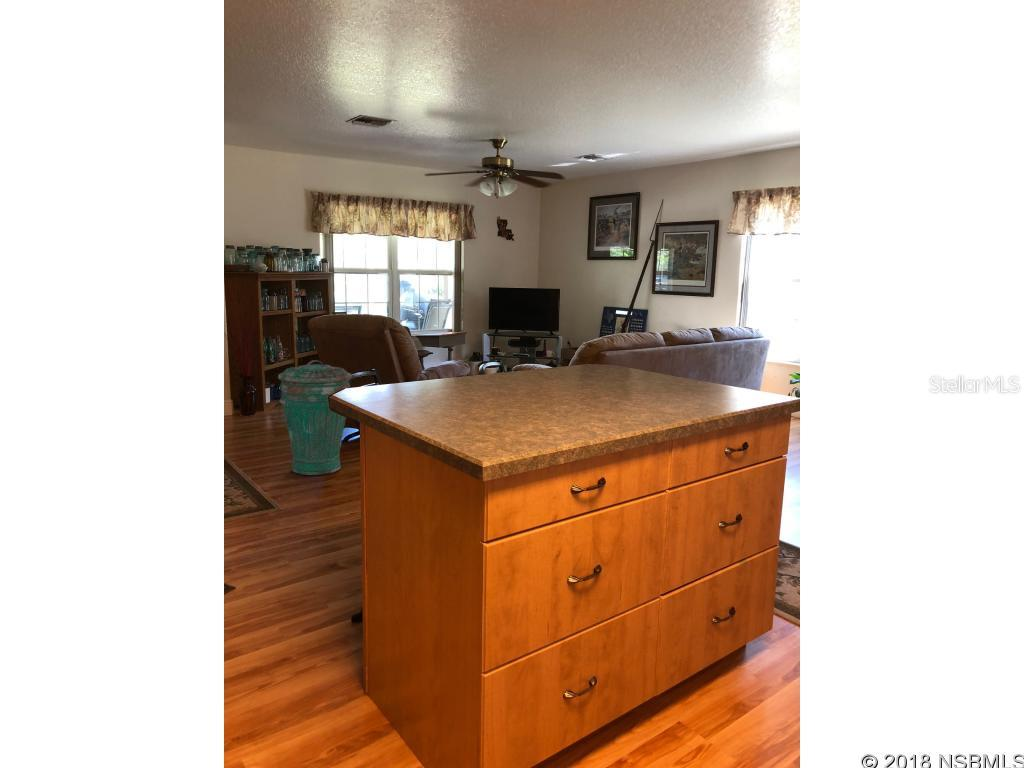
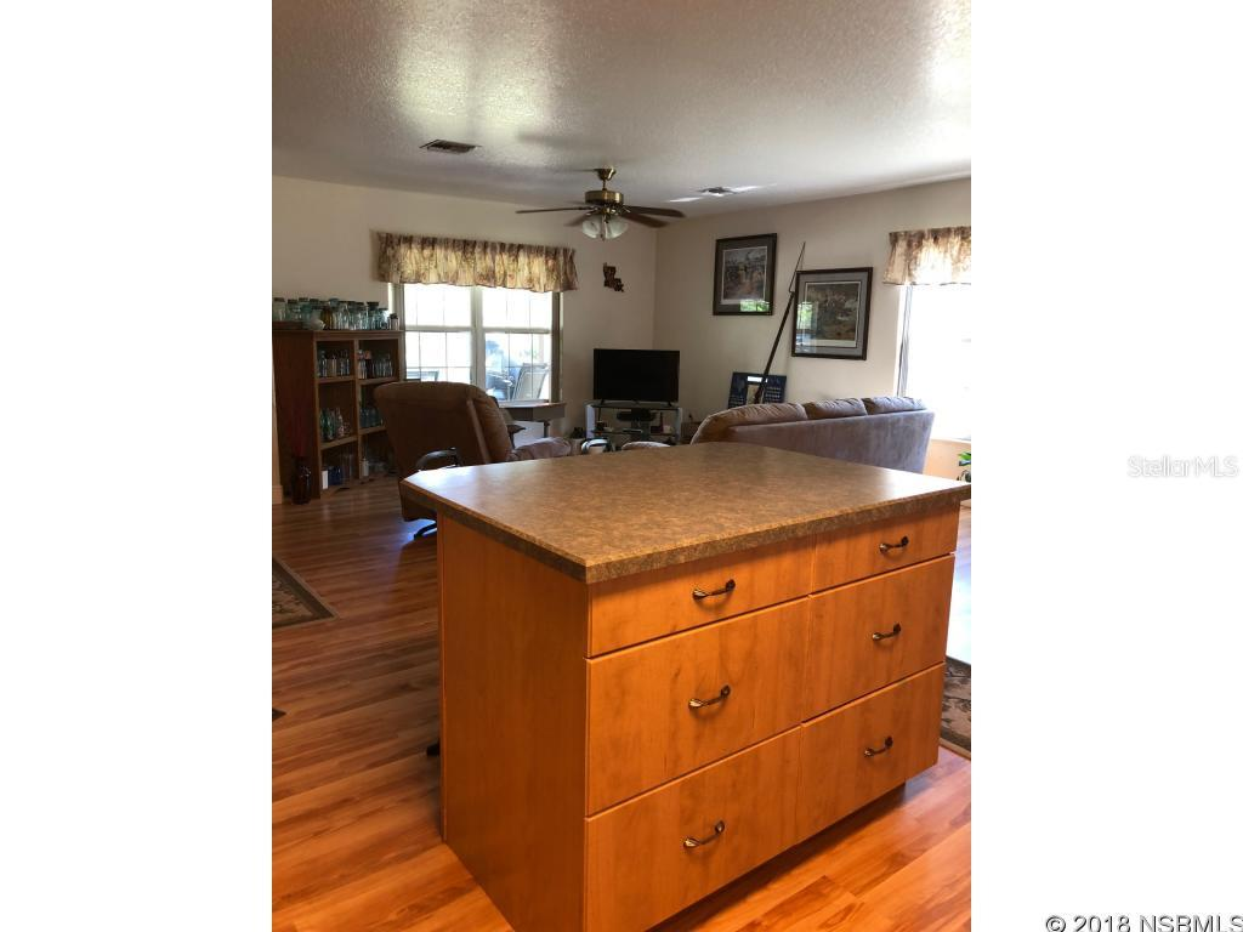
- trash can [277,359,353,476]
